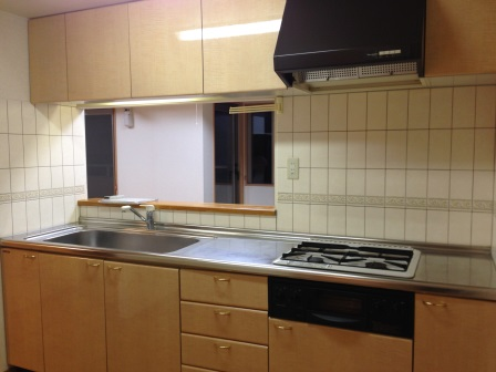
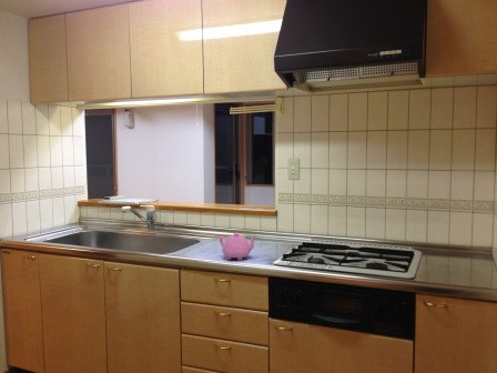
+ teapot [217,232,257,262]
